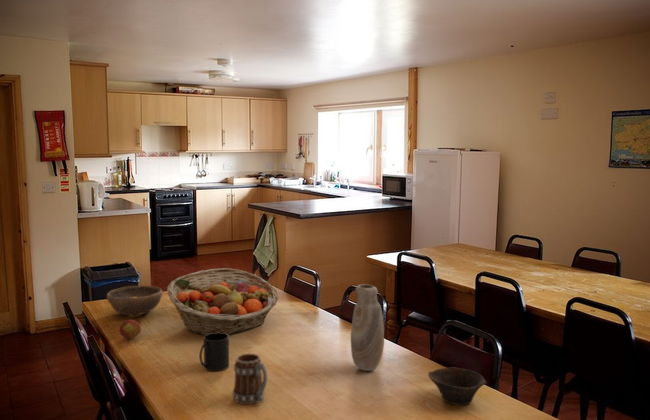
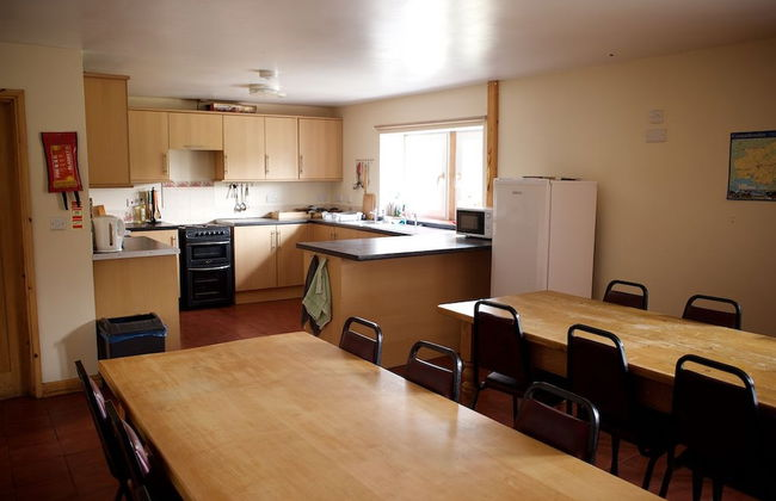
- mug [232,352,268,405]
- bowl [106,285,163,317]
- apple [118,319,142,340]
- fruit basket [166,267,279,336]
- mug [198,332,230,372]
- bowl [428,366,487,406]
- vase [350,283,385,372]
